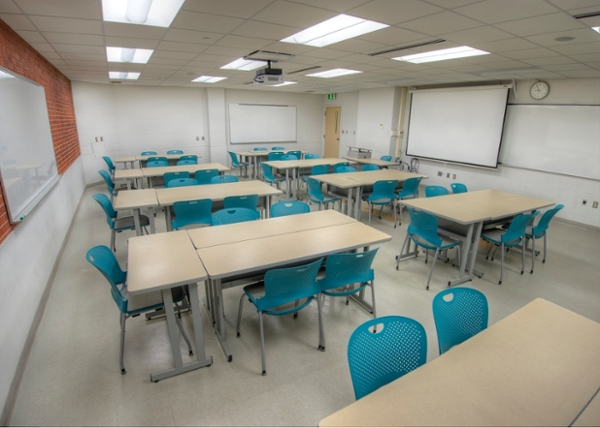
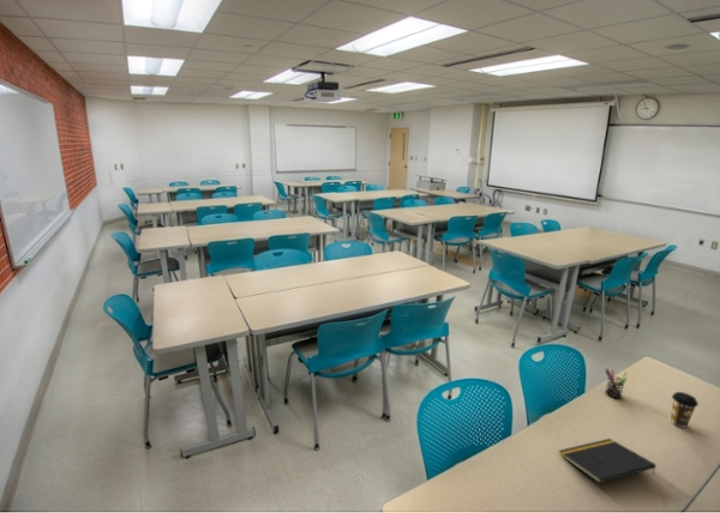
+ coffee cup [670,391,700,429]
+ pen holder [604,367,629,399]
+ notepad [558,437,658,484]
